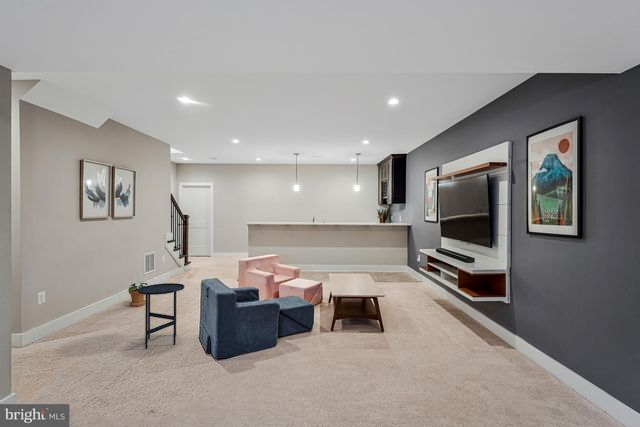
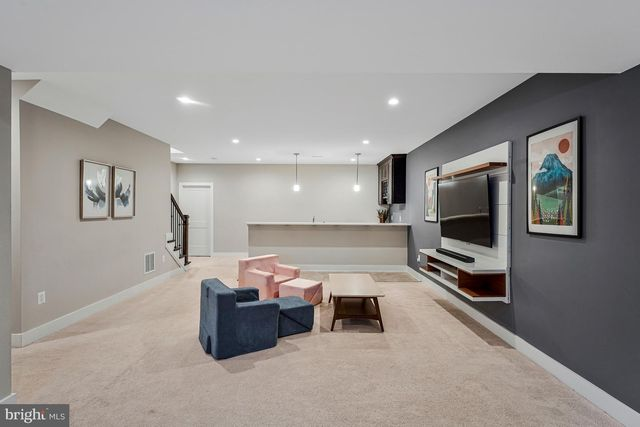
- potted plant [127,282,149,308]
- side table [138,282,185,350]
